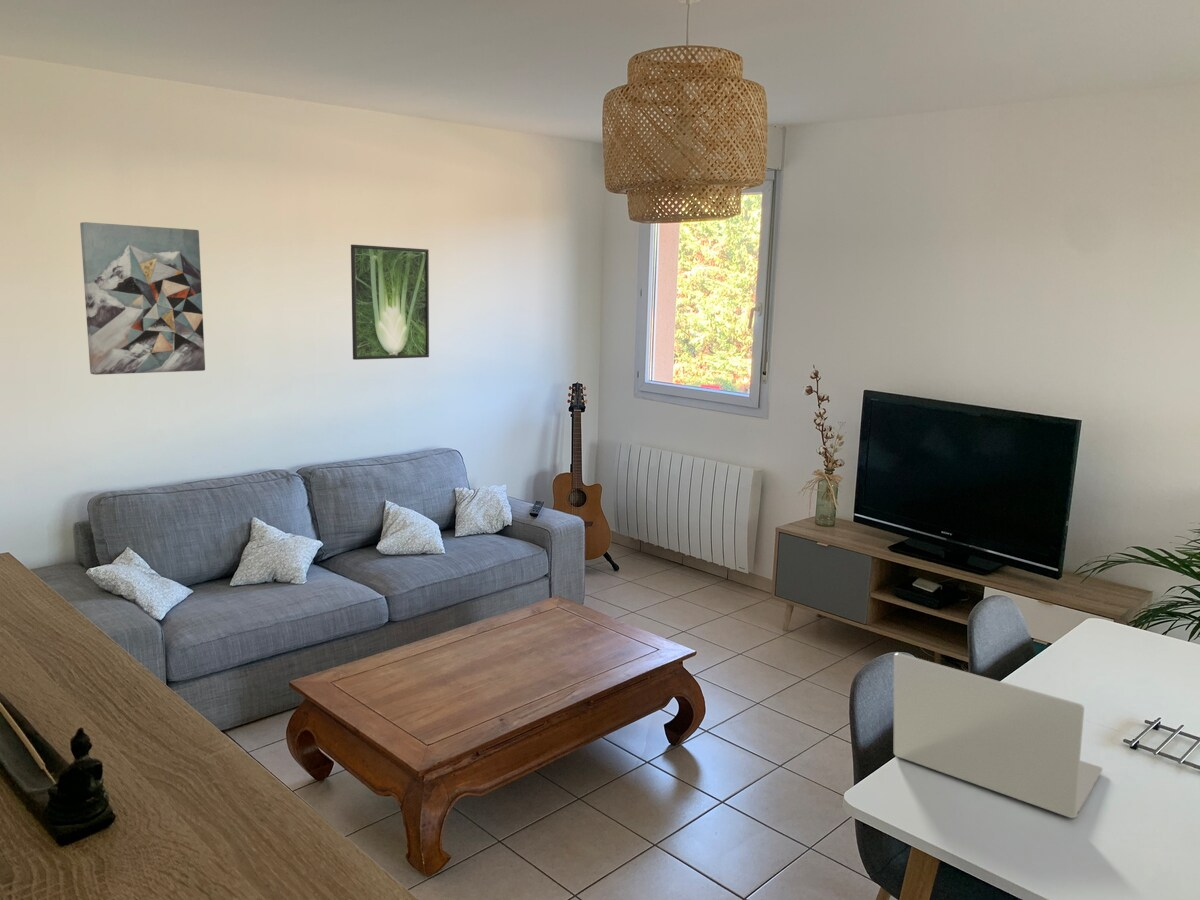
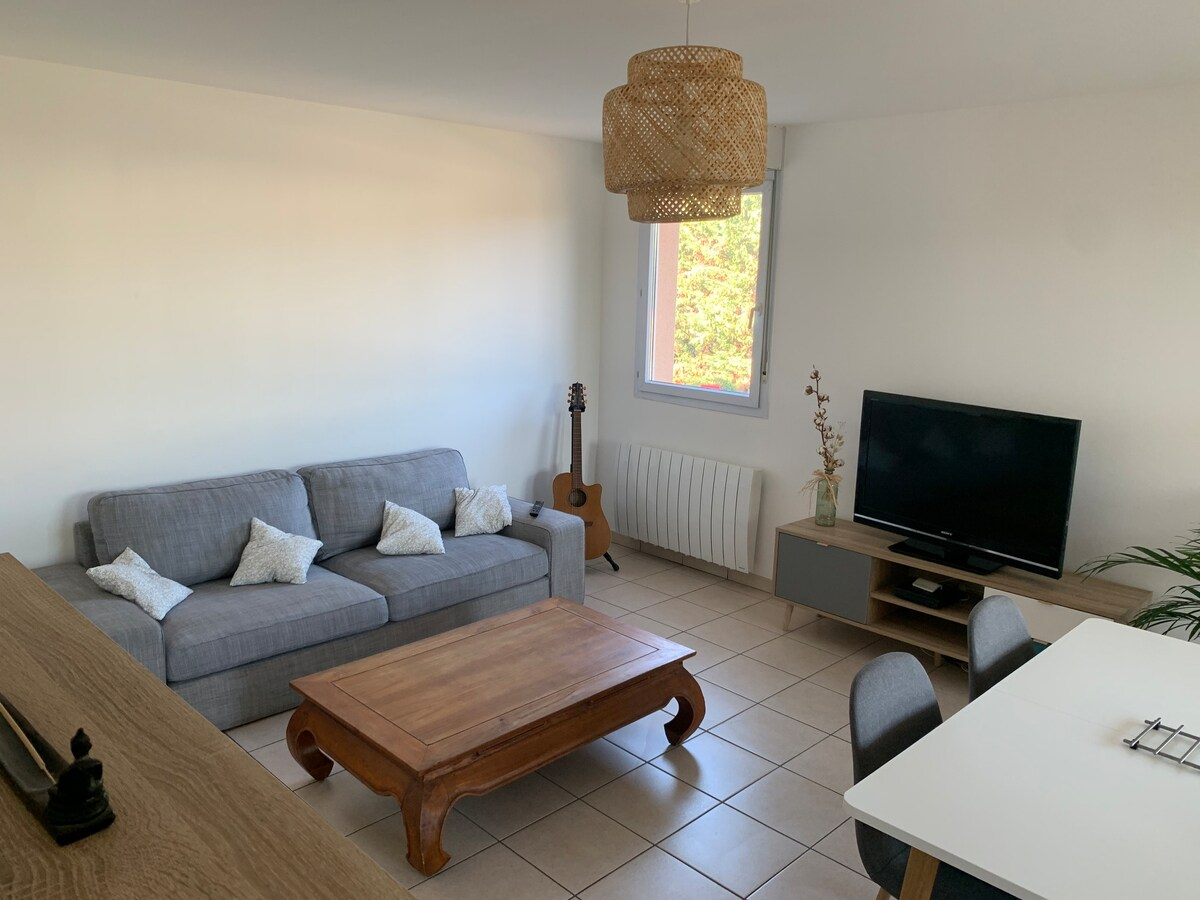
- wall art [79,221,206,376]
- laptop [893,652,1103,819]
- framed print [350,244,430,361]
